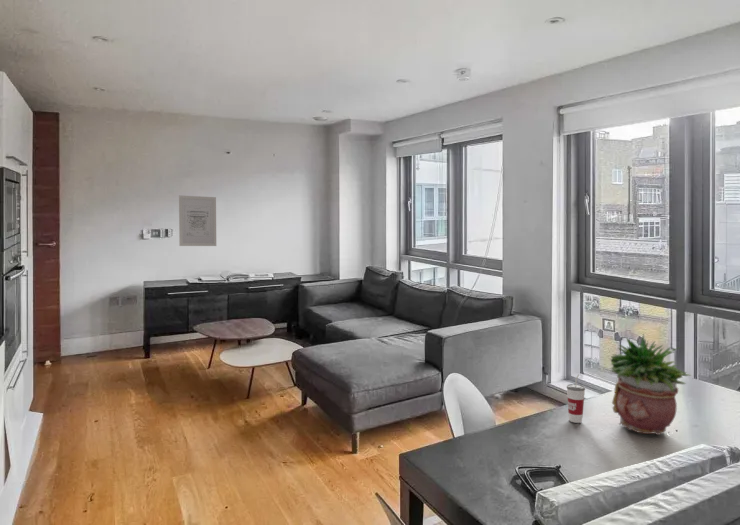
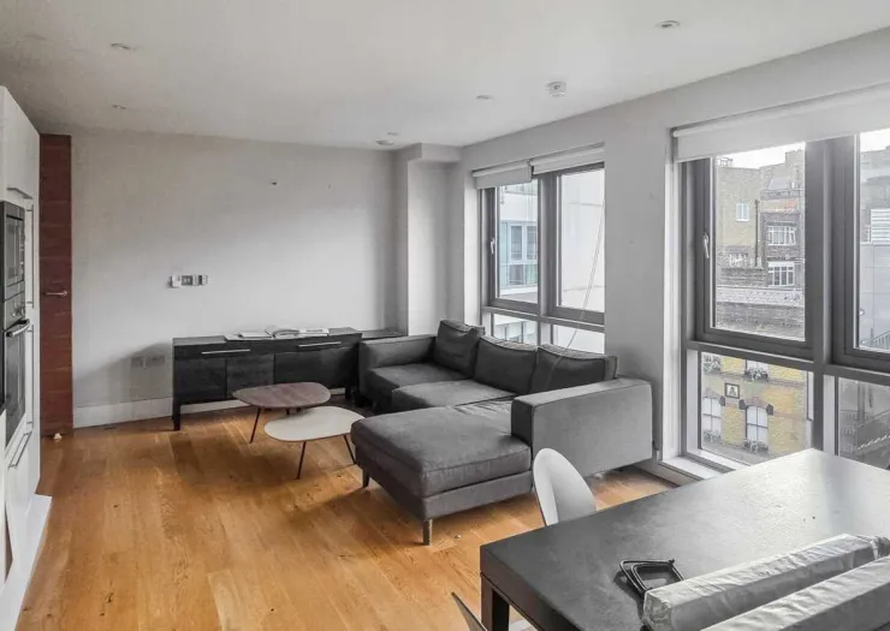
- cup [566,374,586,424]
- wall art [178,195,217,247]
- potted plant [610,334,691,436]
